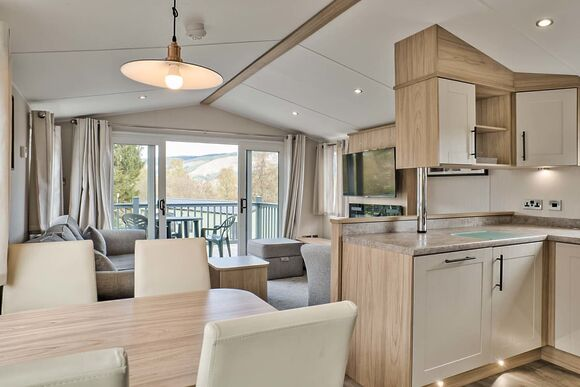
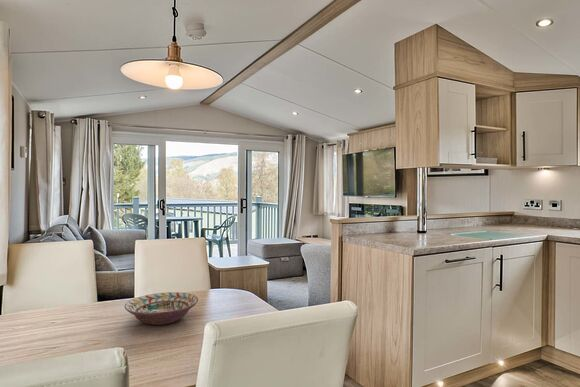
+ decorative bowl [123,291,199,326]
